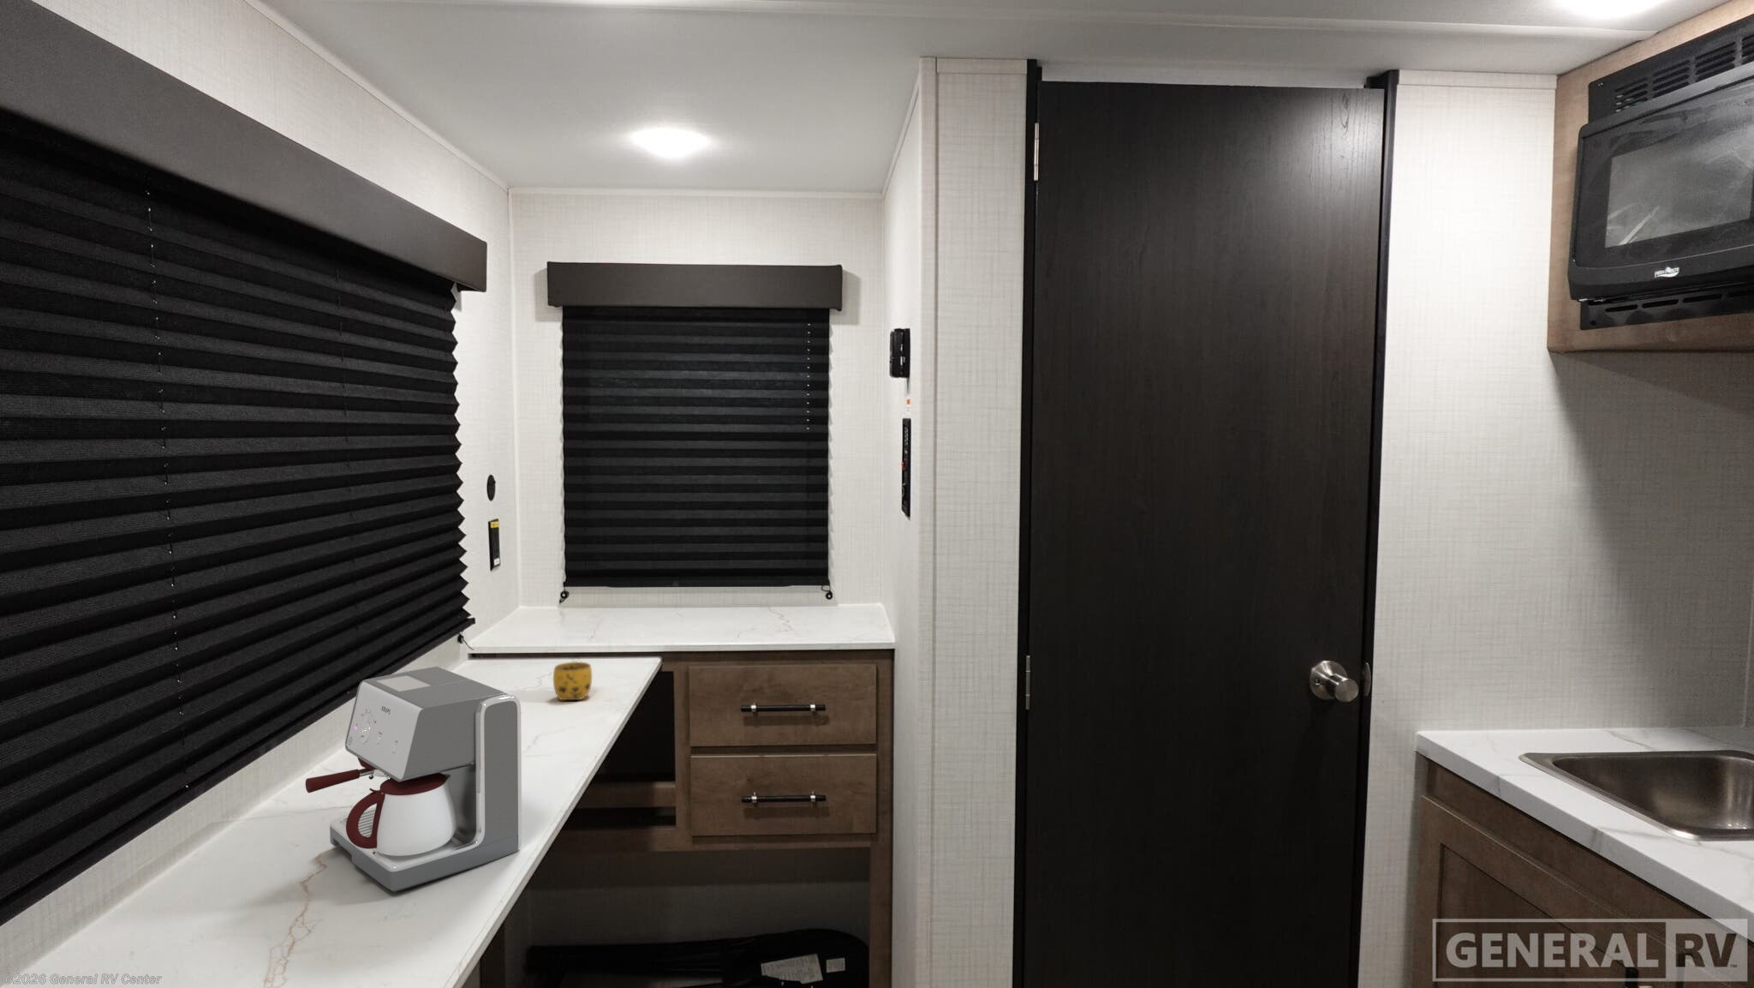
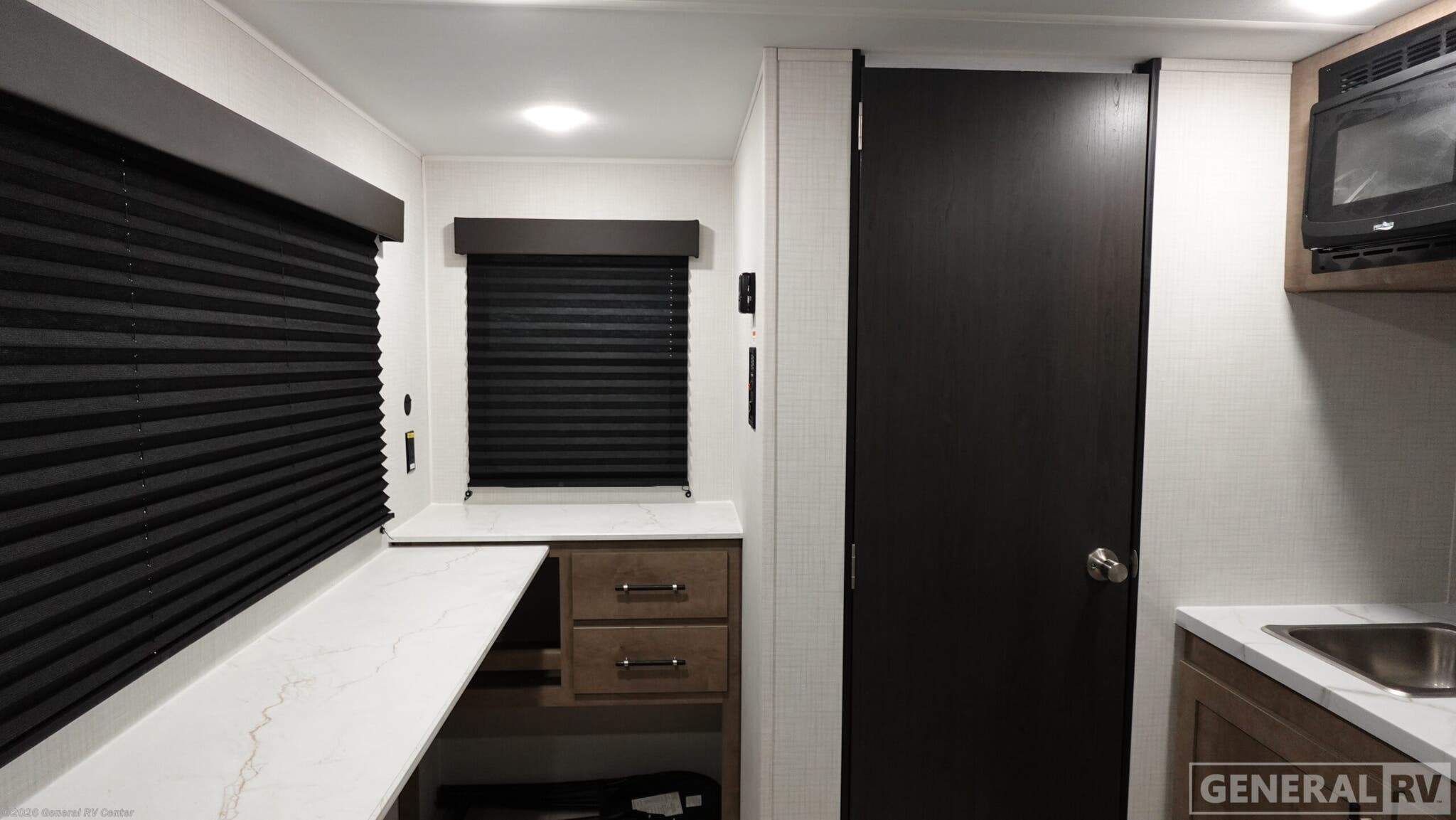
- mug [553,661,593,701]
- coffee maker [305,666,523,892]
